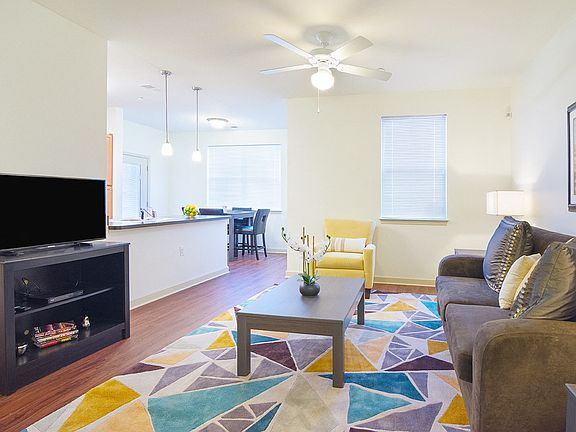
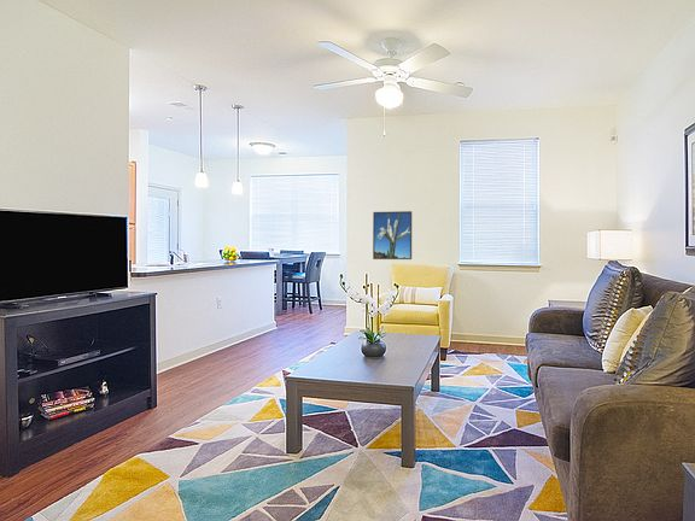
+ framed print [372,210,413,260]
